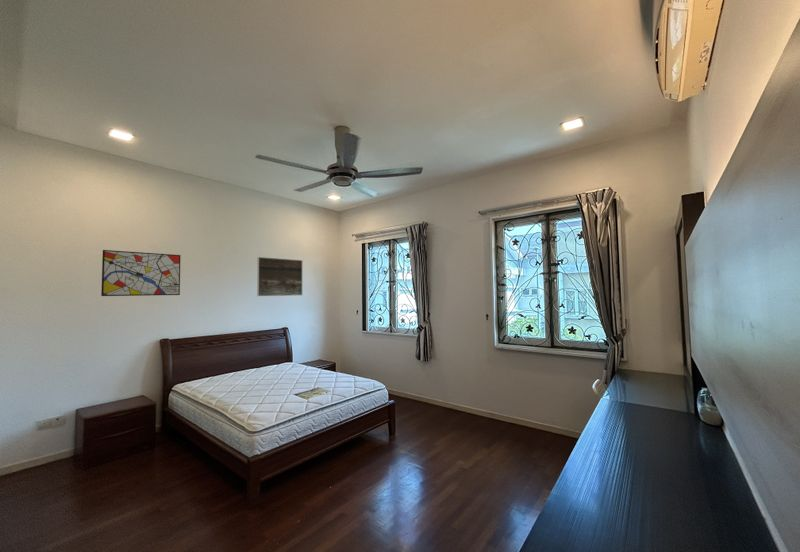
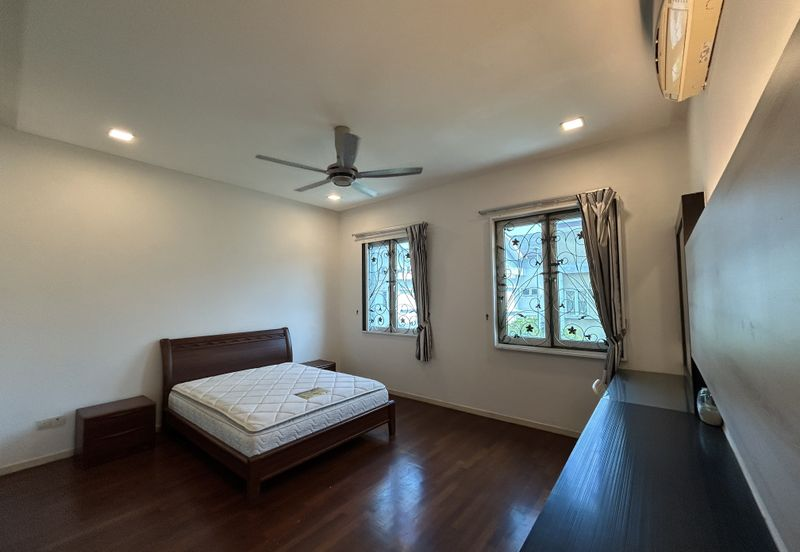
- wall art [100,249,182,297]
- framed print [256,256,303,297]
